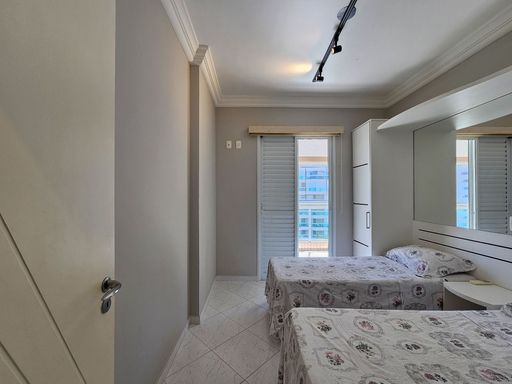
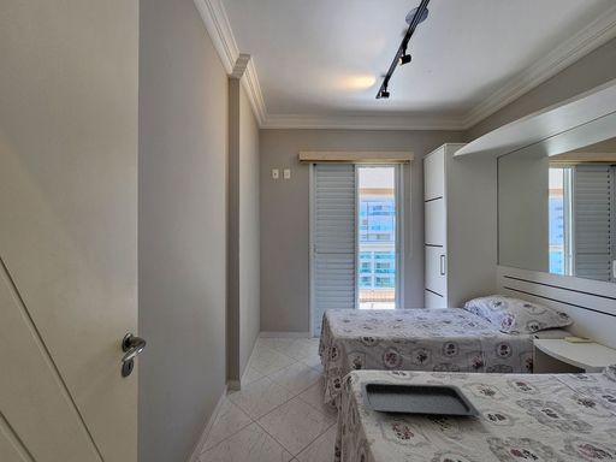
+ serving tray [359,380,481,417]
